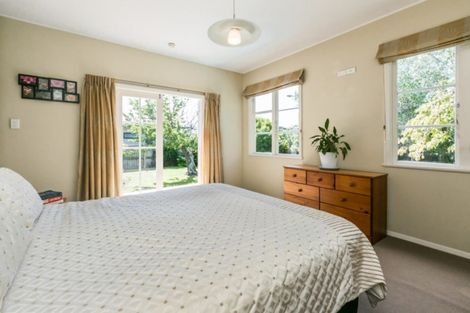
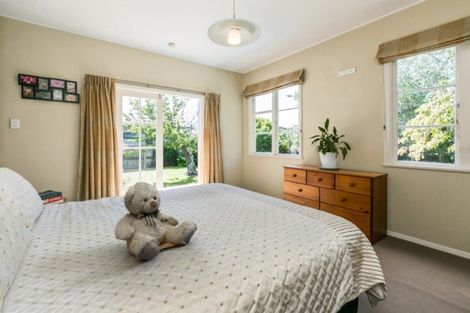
+ teddy bear [114,181,198,261]
